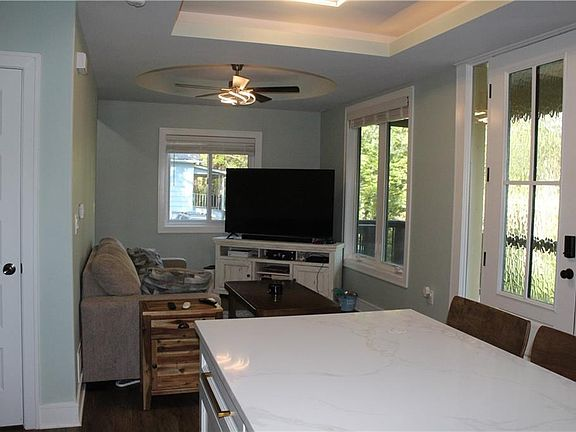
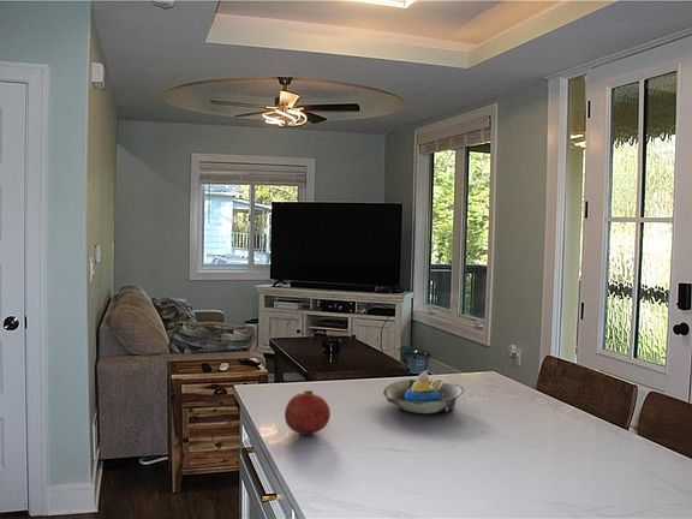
+ fruit [284,389,332,436]
+ decorative bowl [382,370,466,414]
